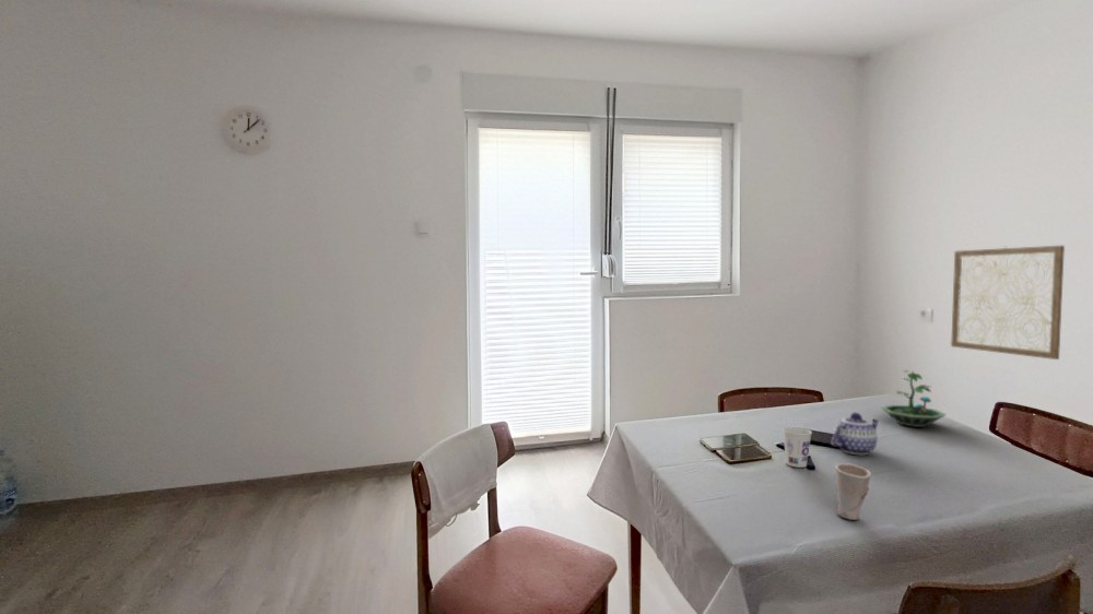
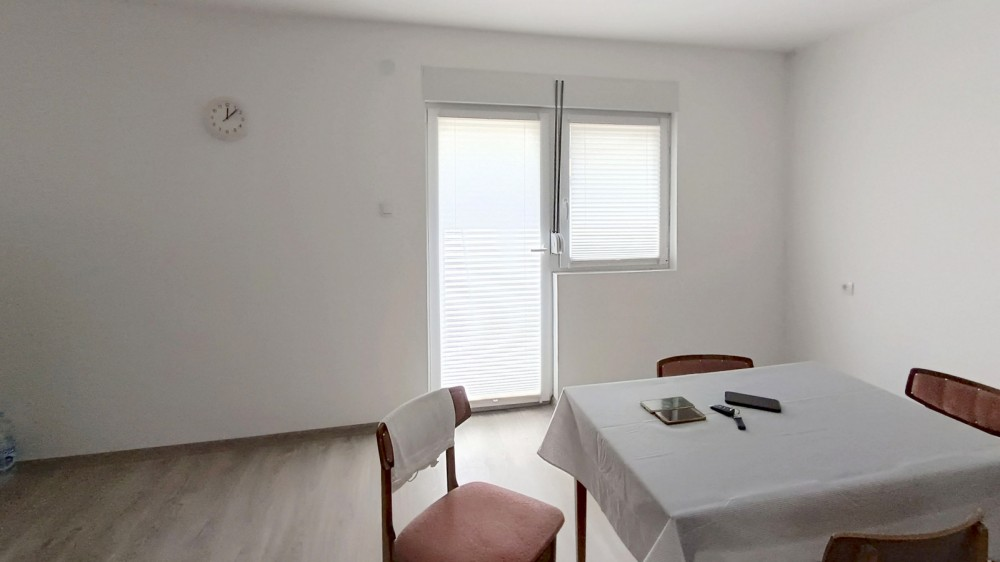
- terrarium [880,369,948,428]
- cup [835,462,872,521]
- wall art [950,245,1066,361]
- cup [781,426,813,469]
- teapot [830,412,880,456]
